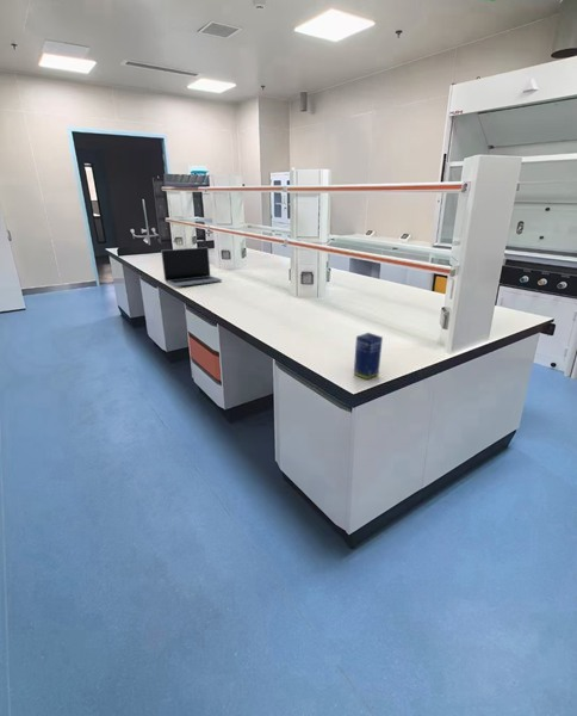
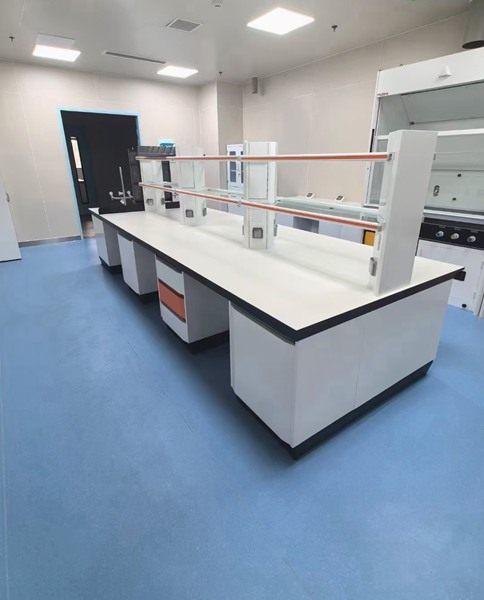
- medicine box [353,332,384,381]
- laptop [160,246,223,288]
